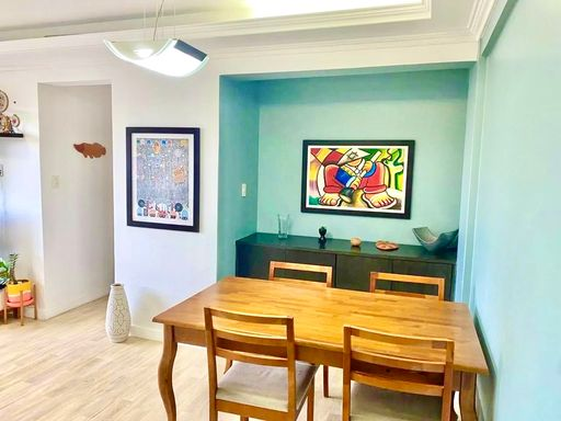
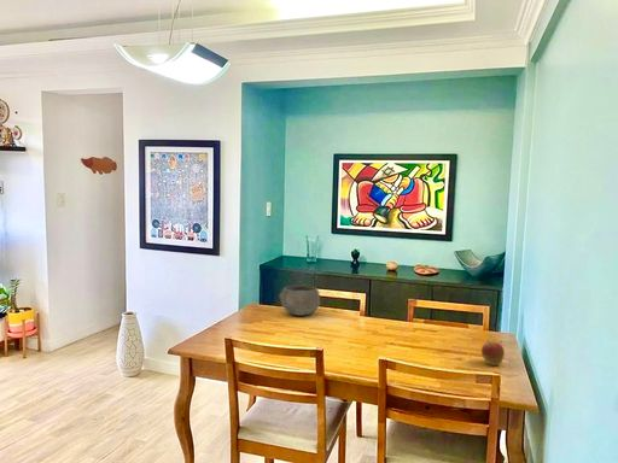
+ apple [480,338,506,367]
+ bowl [279,283,321,317]
